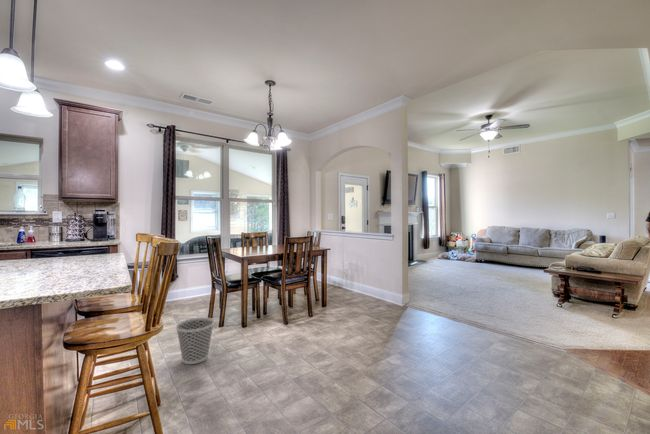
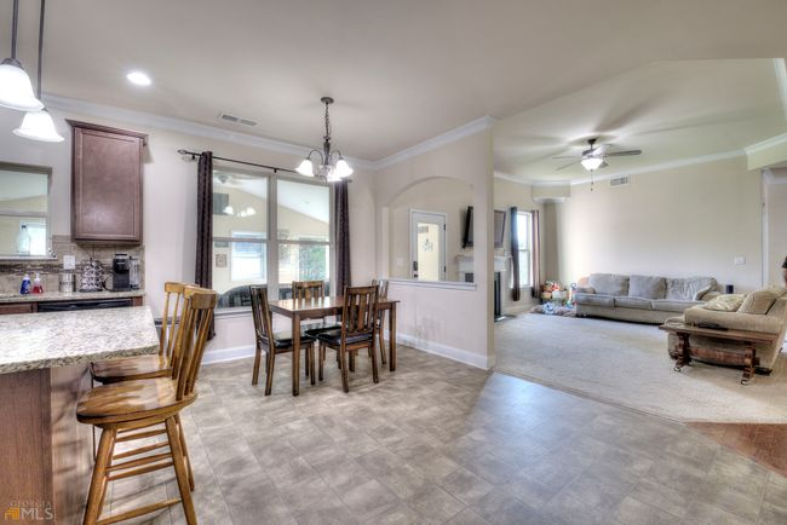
- wastebasket [175,317,215,365]
